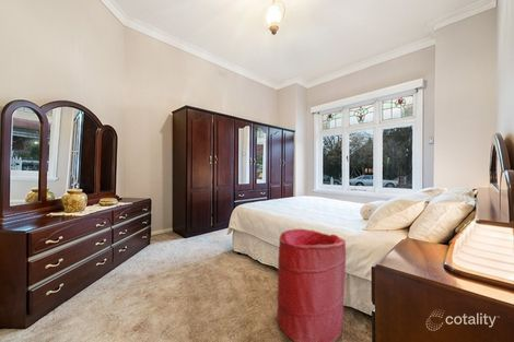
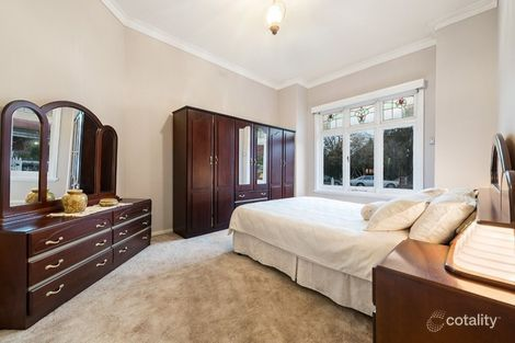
- laundry hamper [276,228,347,342]
